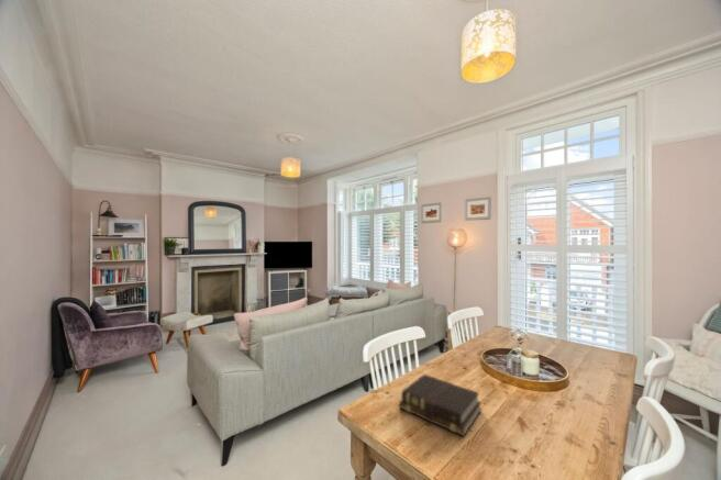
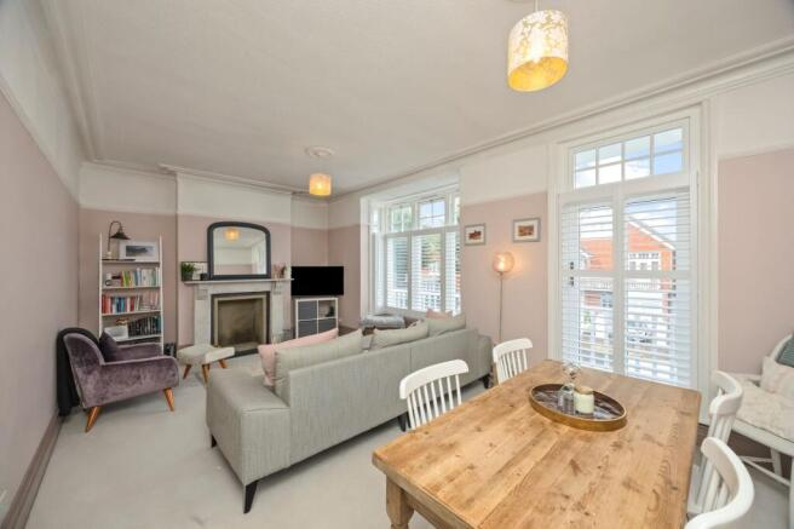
- bible [398,373,482,437]
